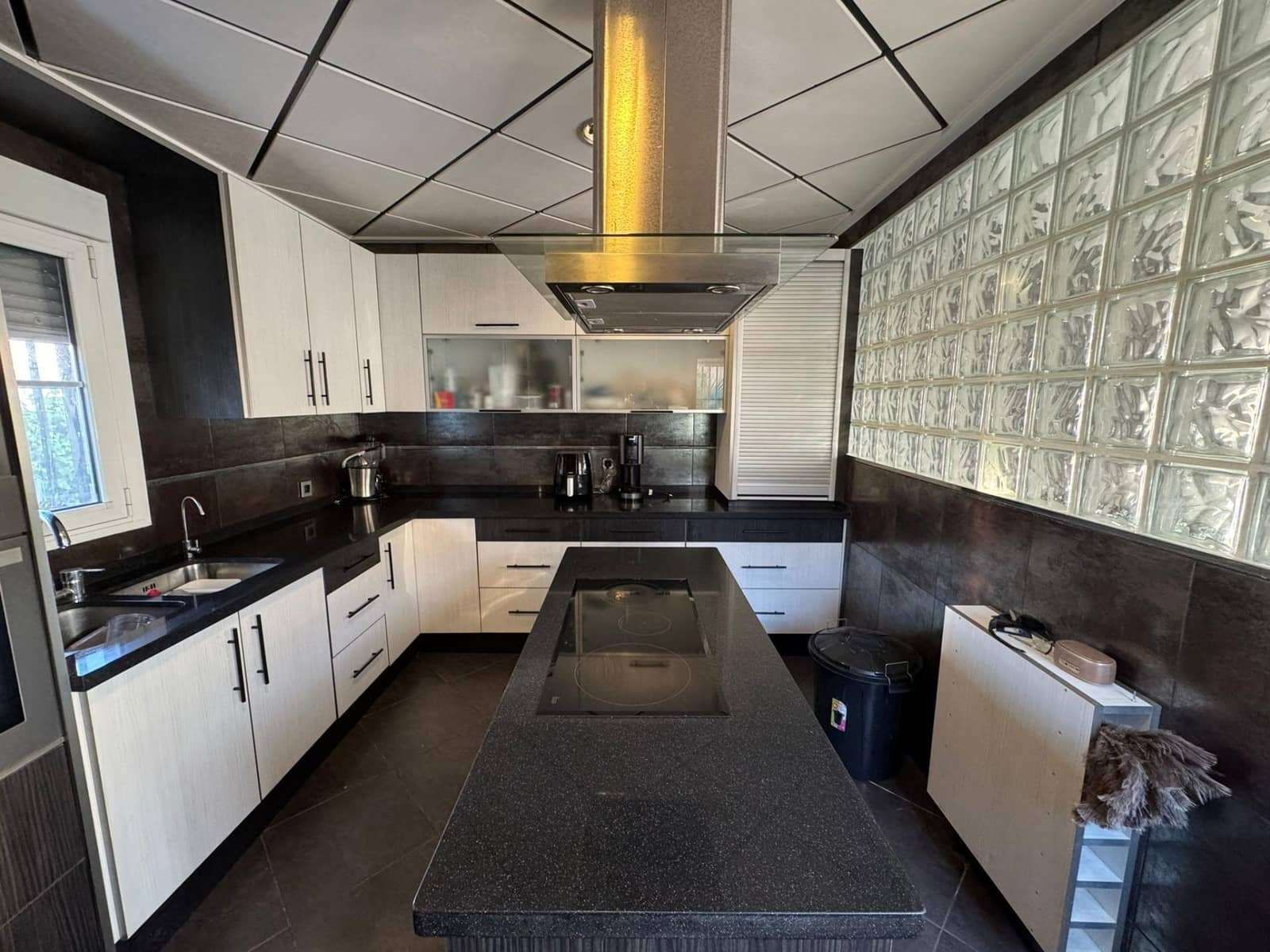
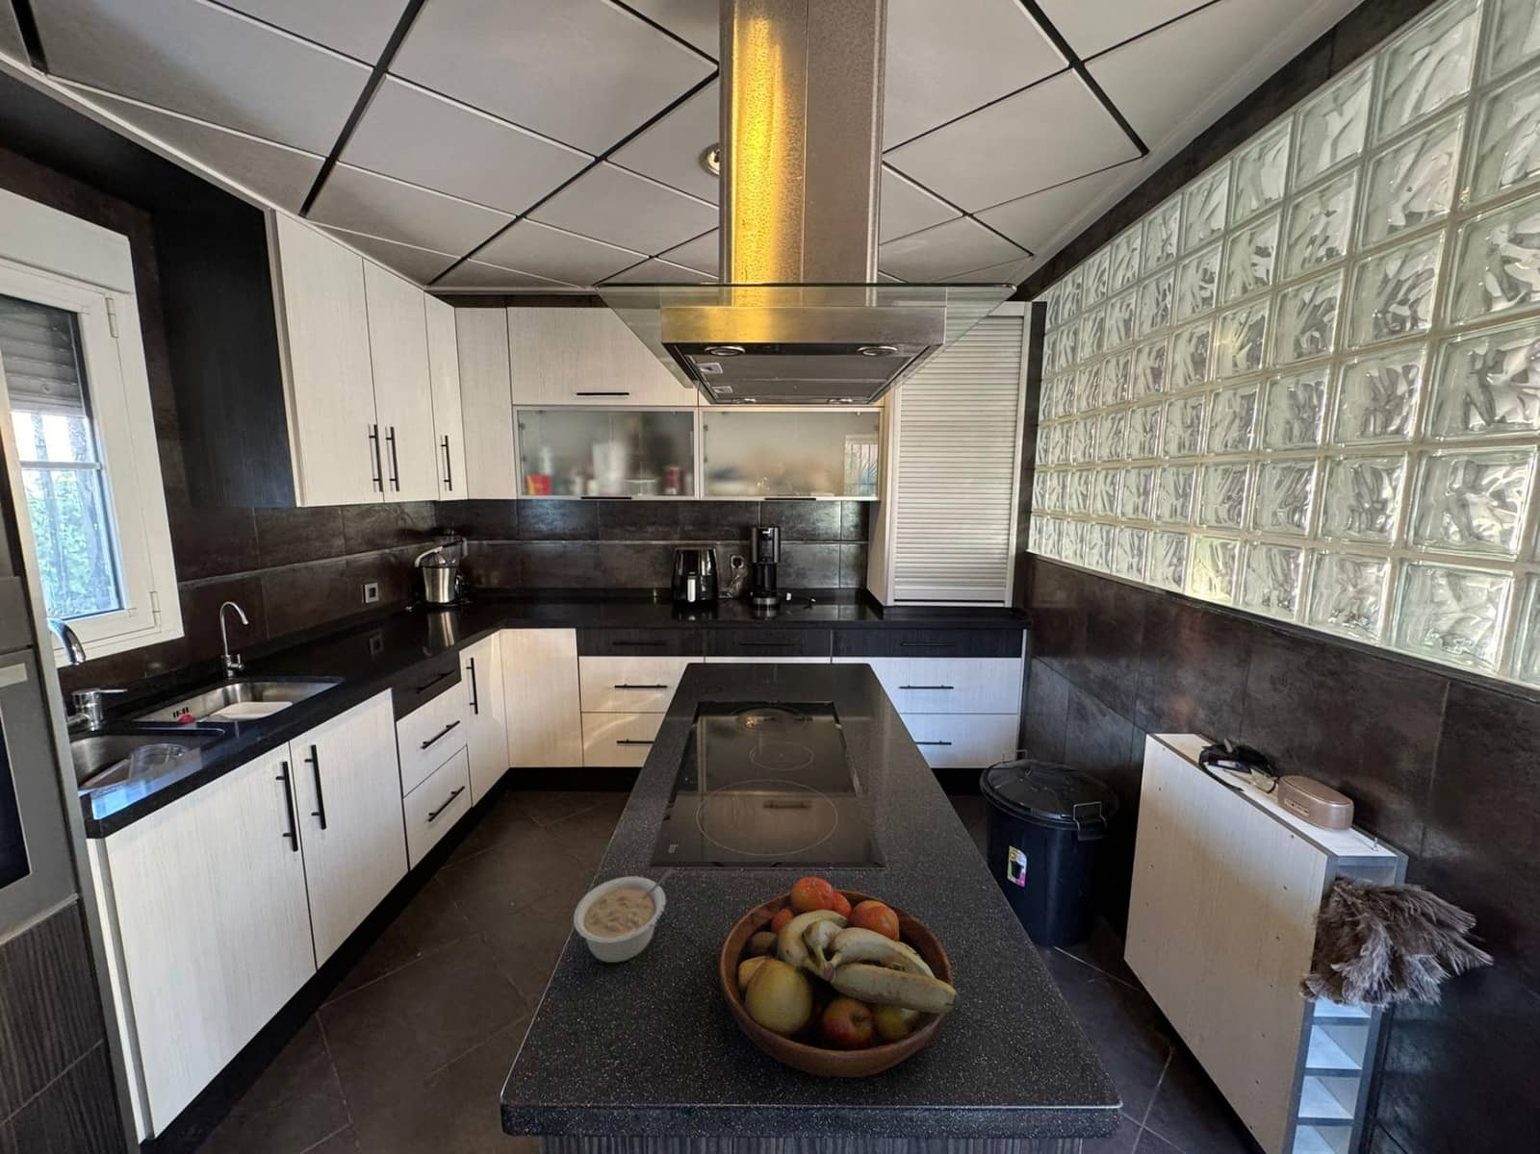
+ fruit bowl [717,876,960,1078]
+ legume [572,868,674,964]
